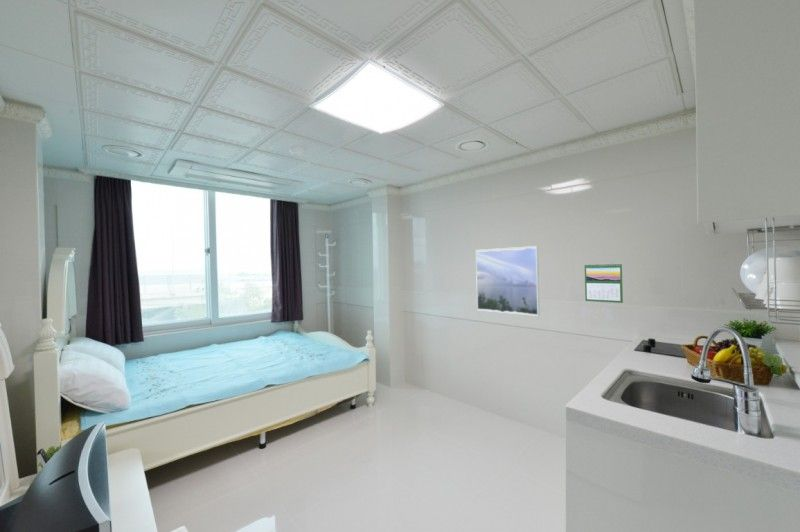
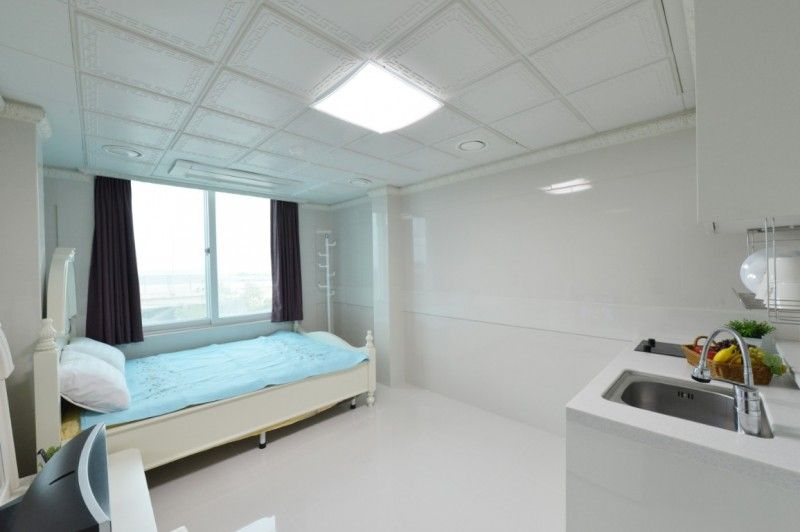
- calendar [584,262,624,304]
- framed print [475,245,540,317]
